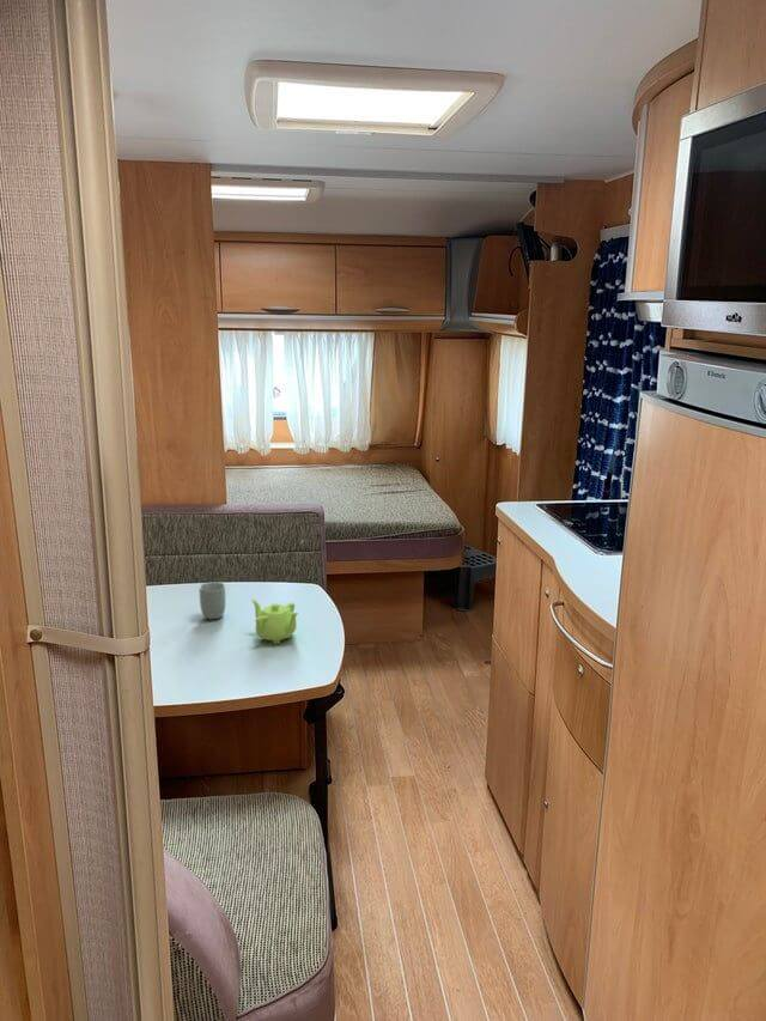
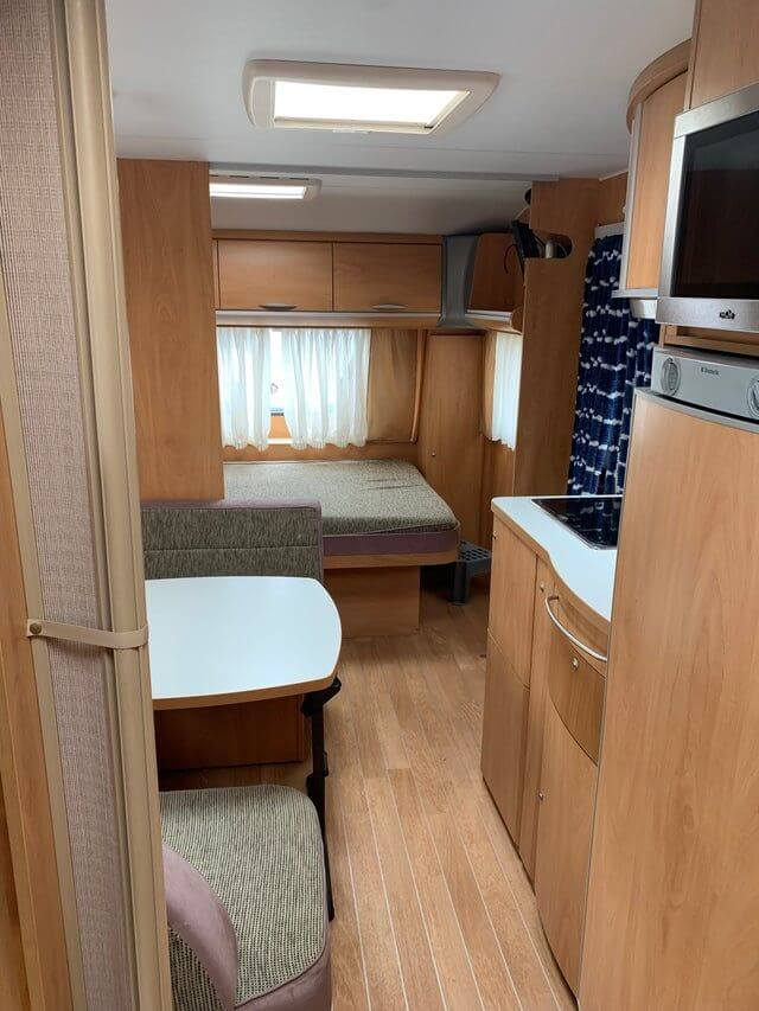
- teapot [250,598,299,645]
- cup [199,581,226,620]
